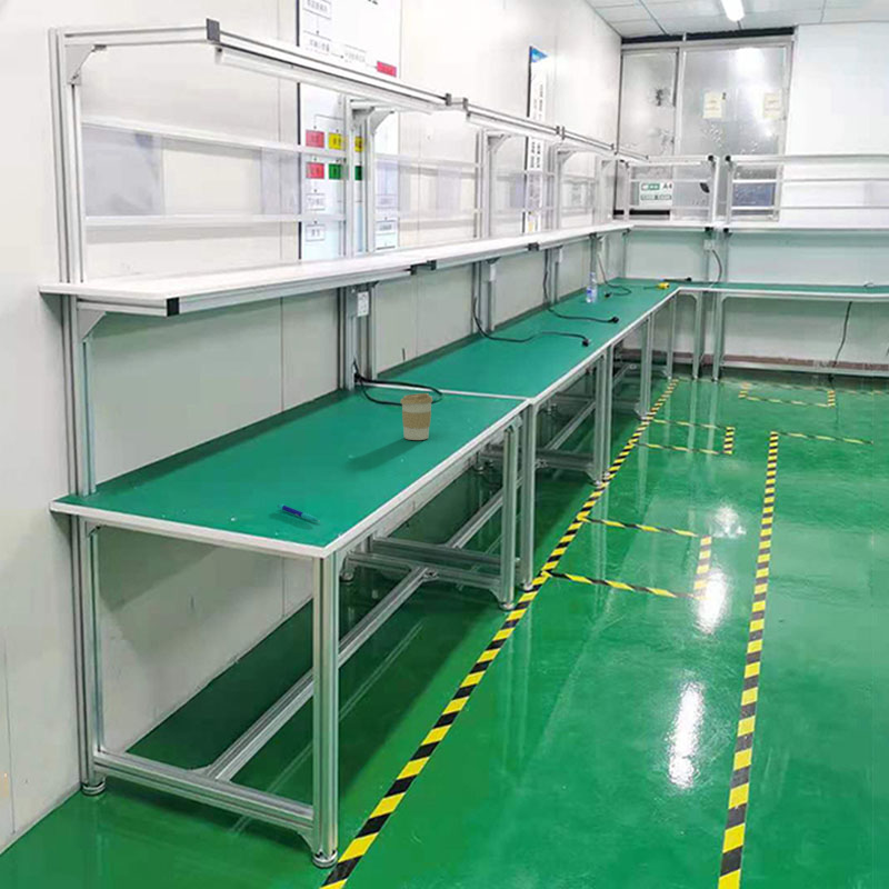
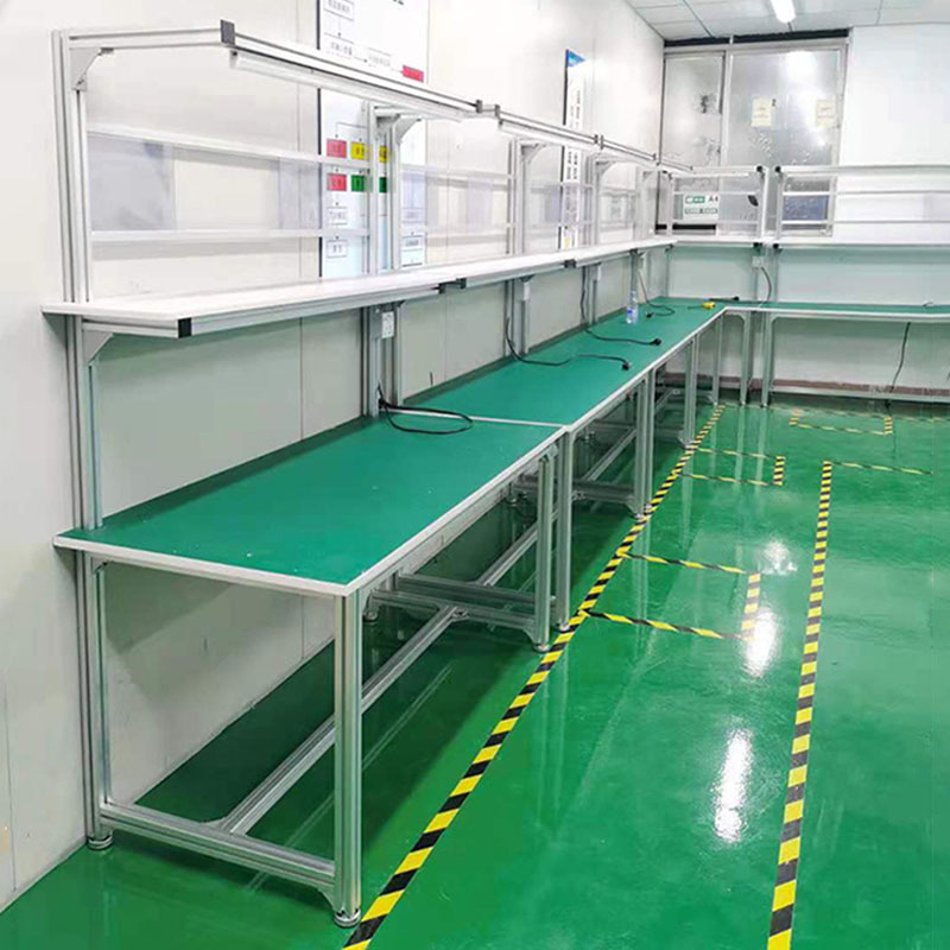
- pen [276,502,320,523]
- coffee cup [399,392,433,441]
